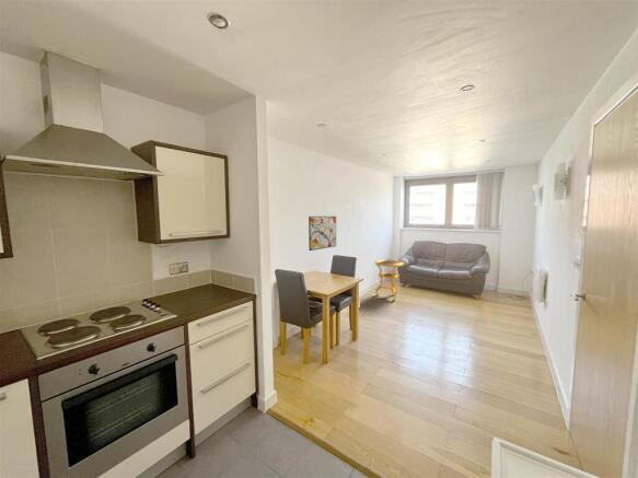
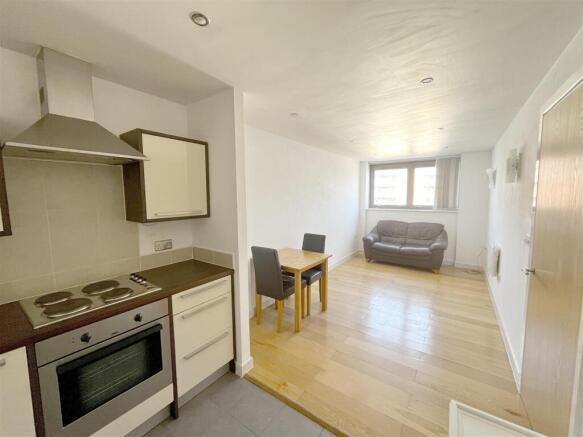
- side table [374,259,406,302]
- wall art [308,215,337,252]
